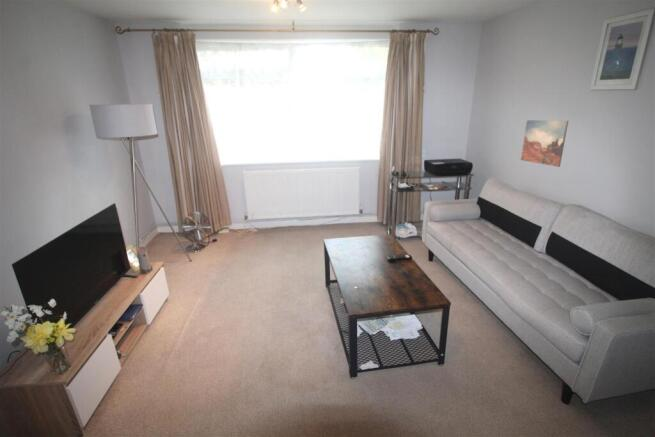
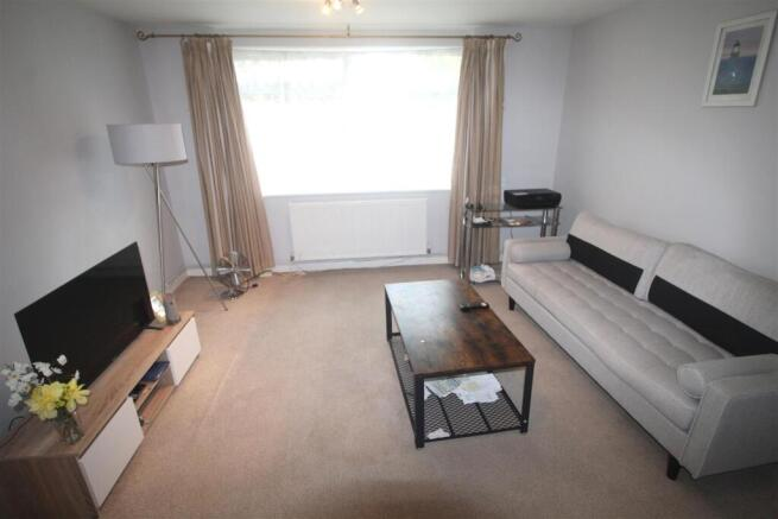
- wall art [520,119,569,168]
